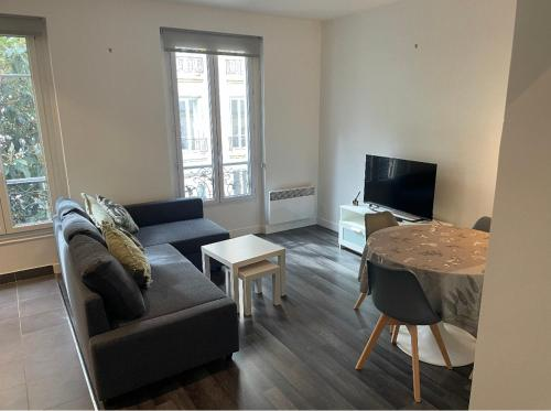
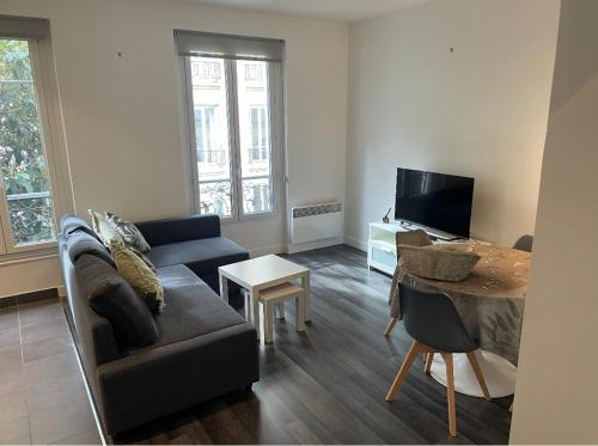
+ fruit basket [396,243,483,282]
